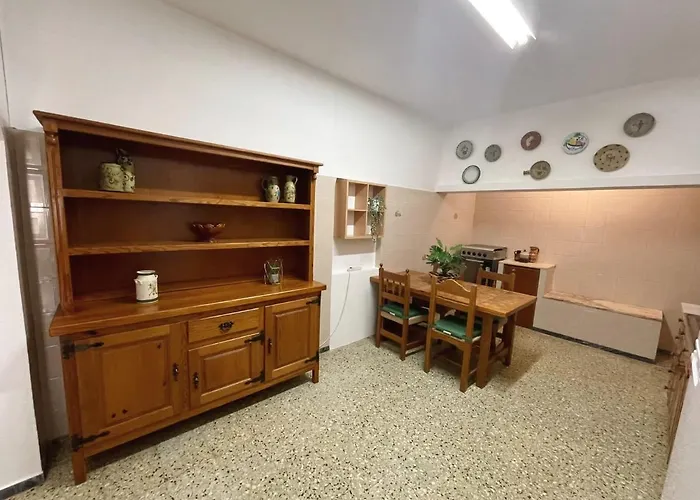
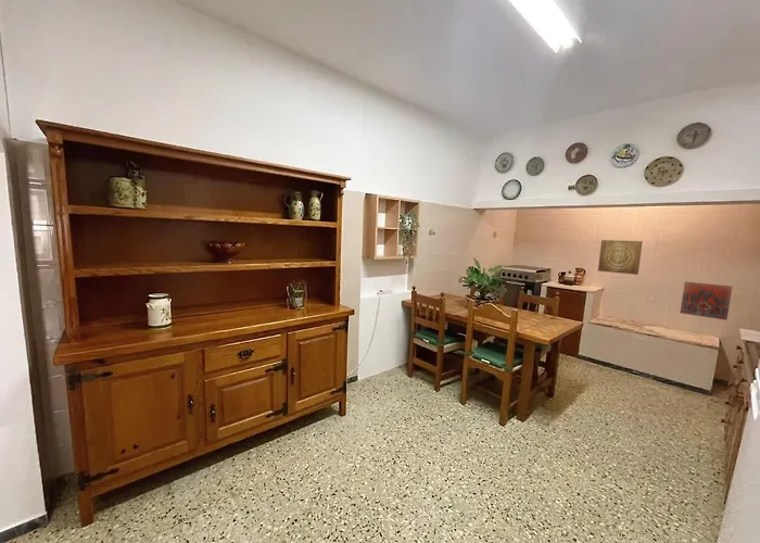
+ decorative tile [679,281,734,321]
+ wall art [597,239,644,276]
